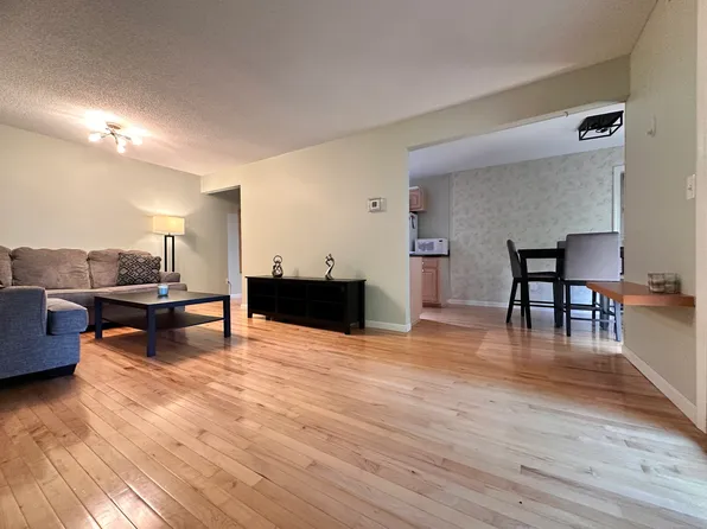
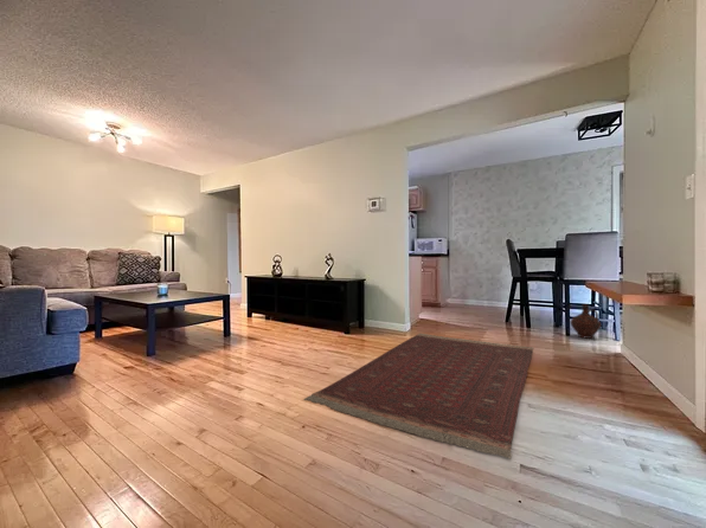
+ ceramic jug [570,303,602,340]
+ area rug [303,333,534,459]
